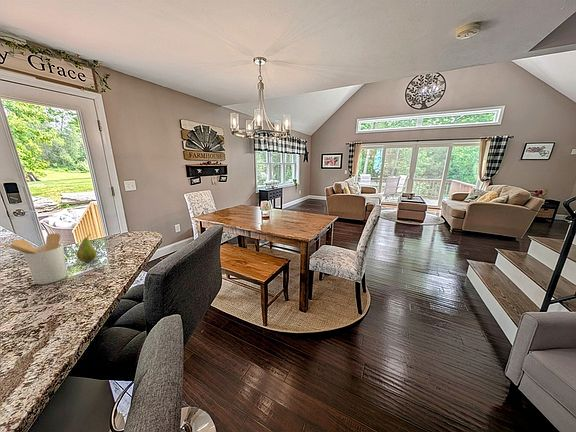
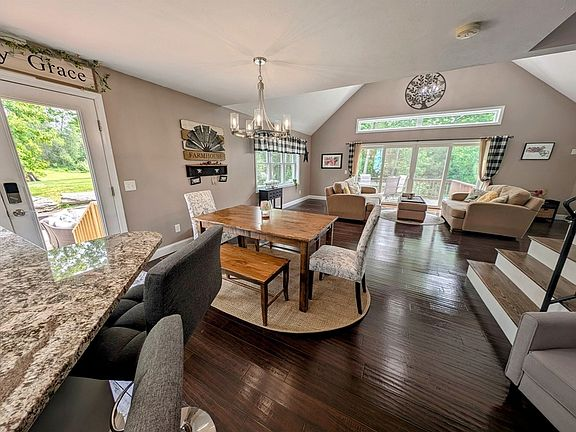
- utensil holder [0,232,68,285]
- fruit [75,233,98,263]
